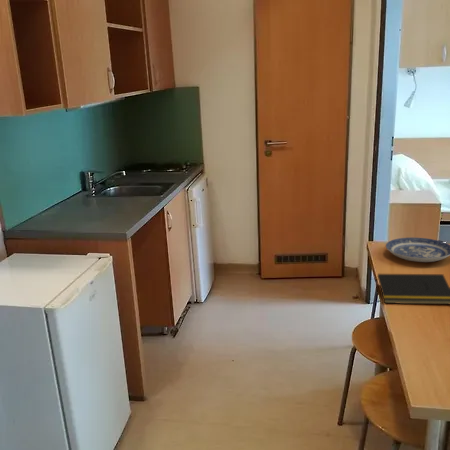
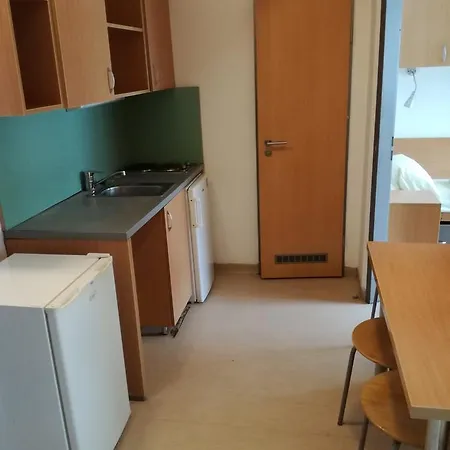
- notepad [375,273,450,305]
- plate [385,237,450,263]
